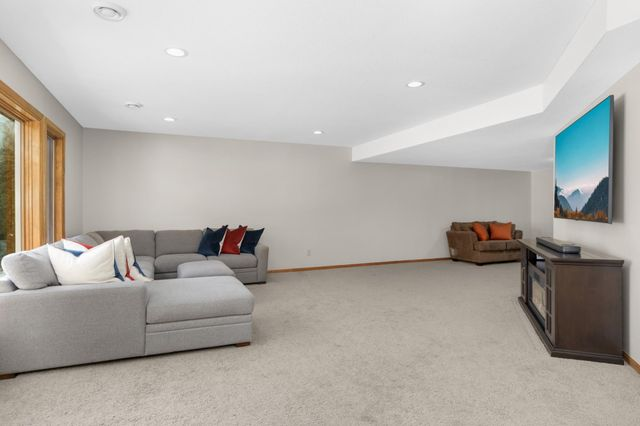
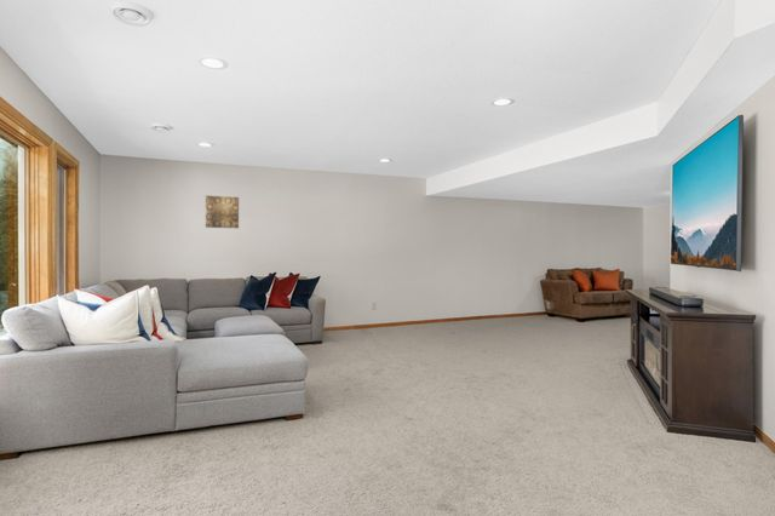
+ wall art [205,195,240,229]
